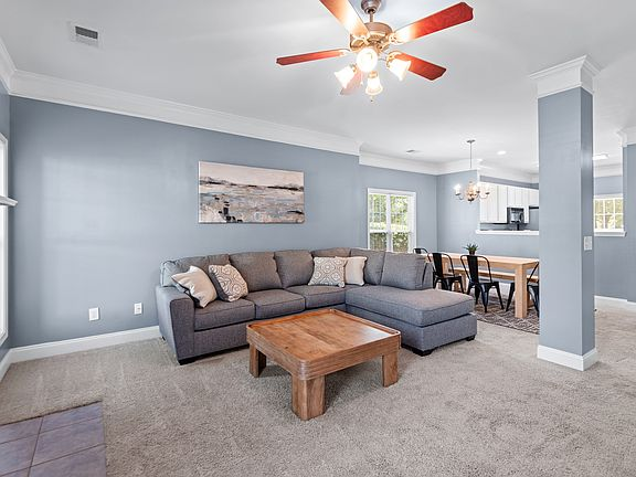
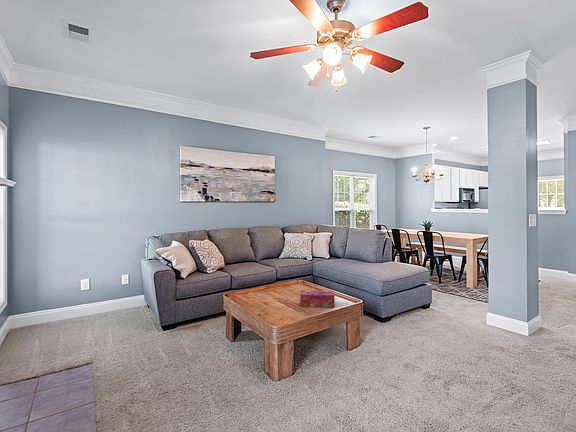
+ tissue box [299,289,336,308]
